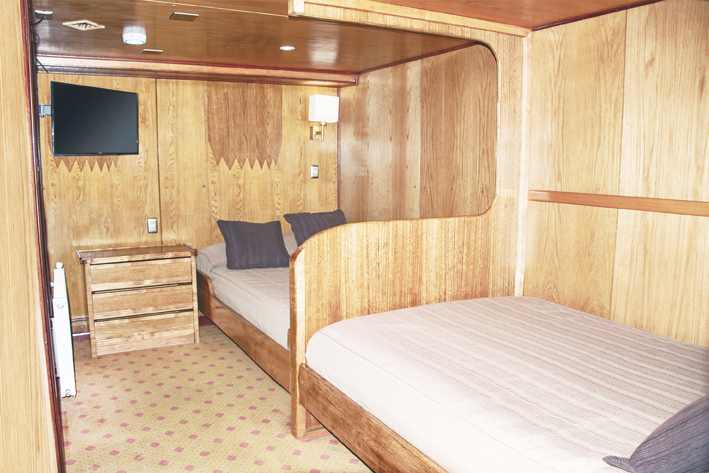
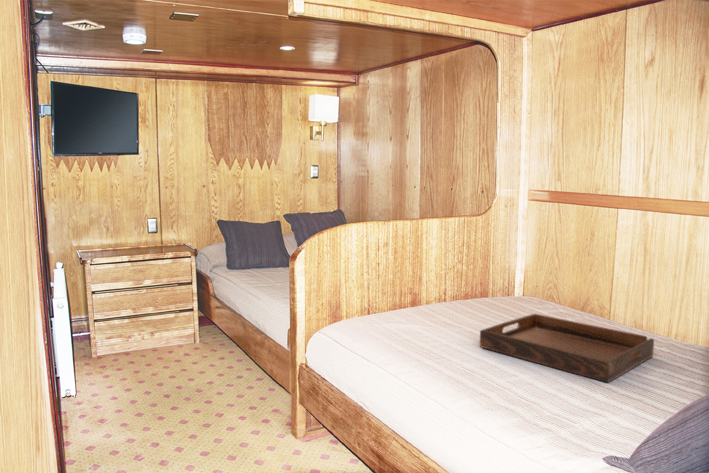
+ serving tray [479,313,655,384]
